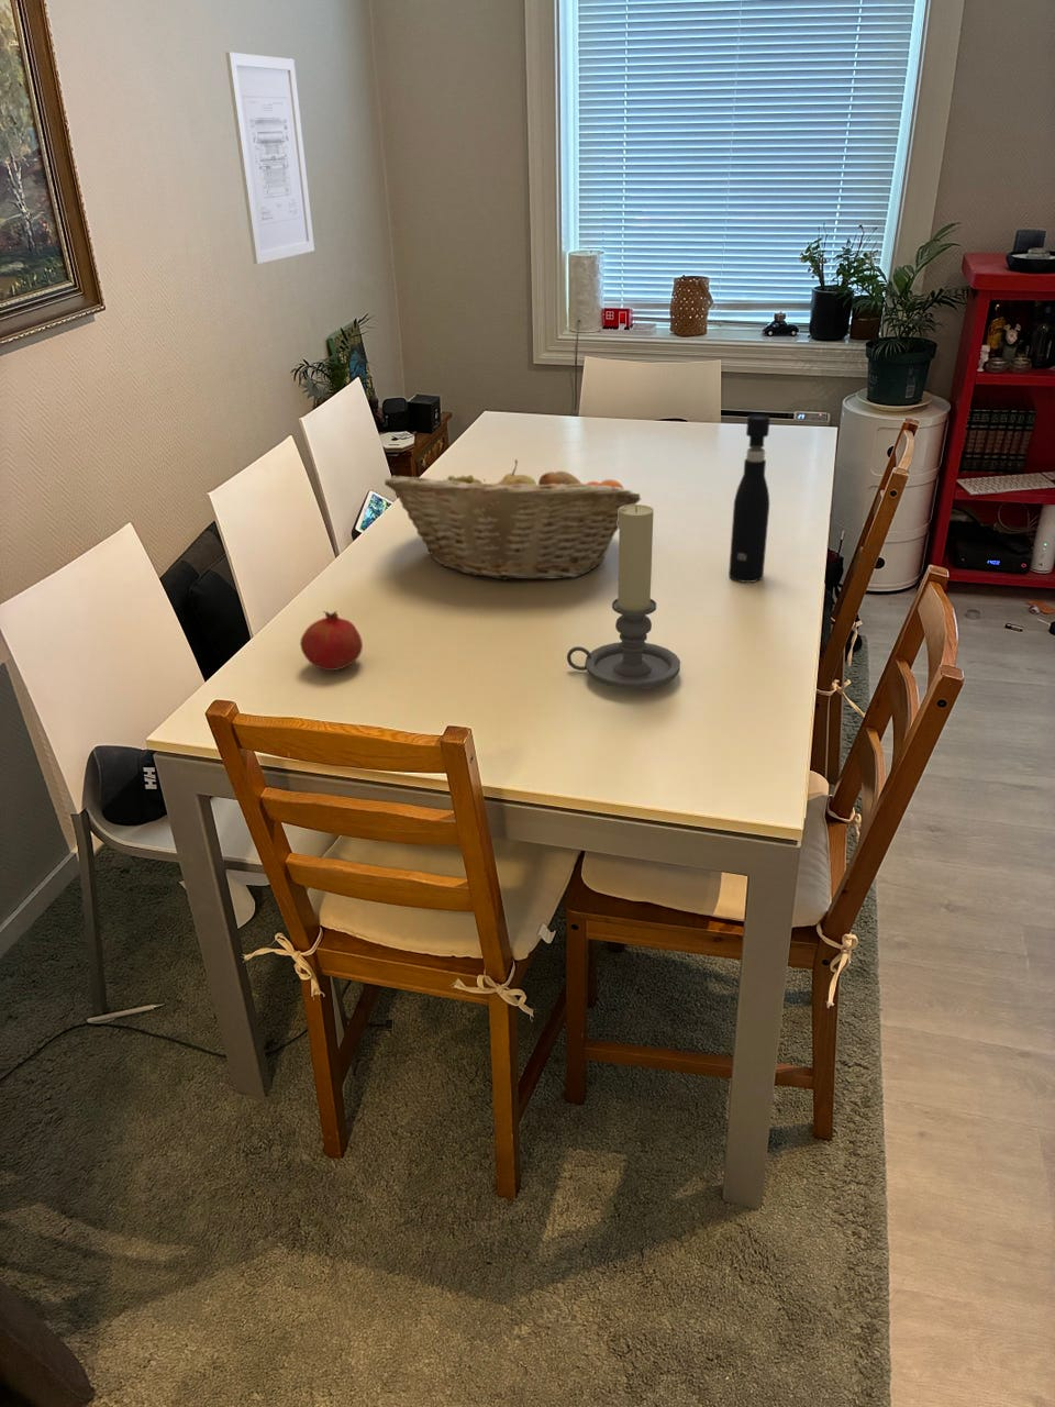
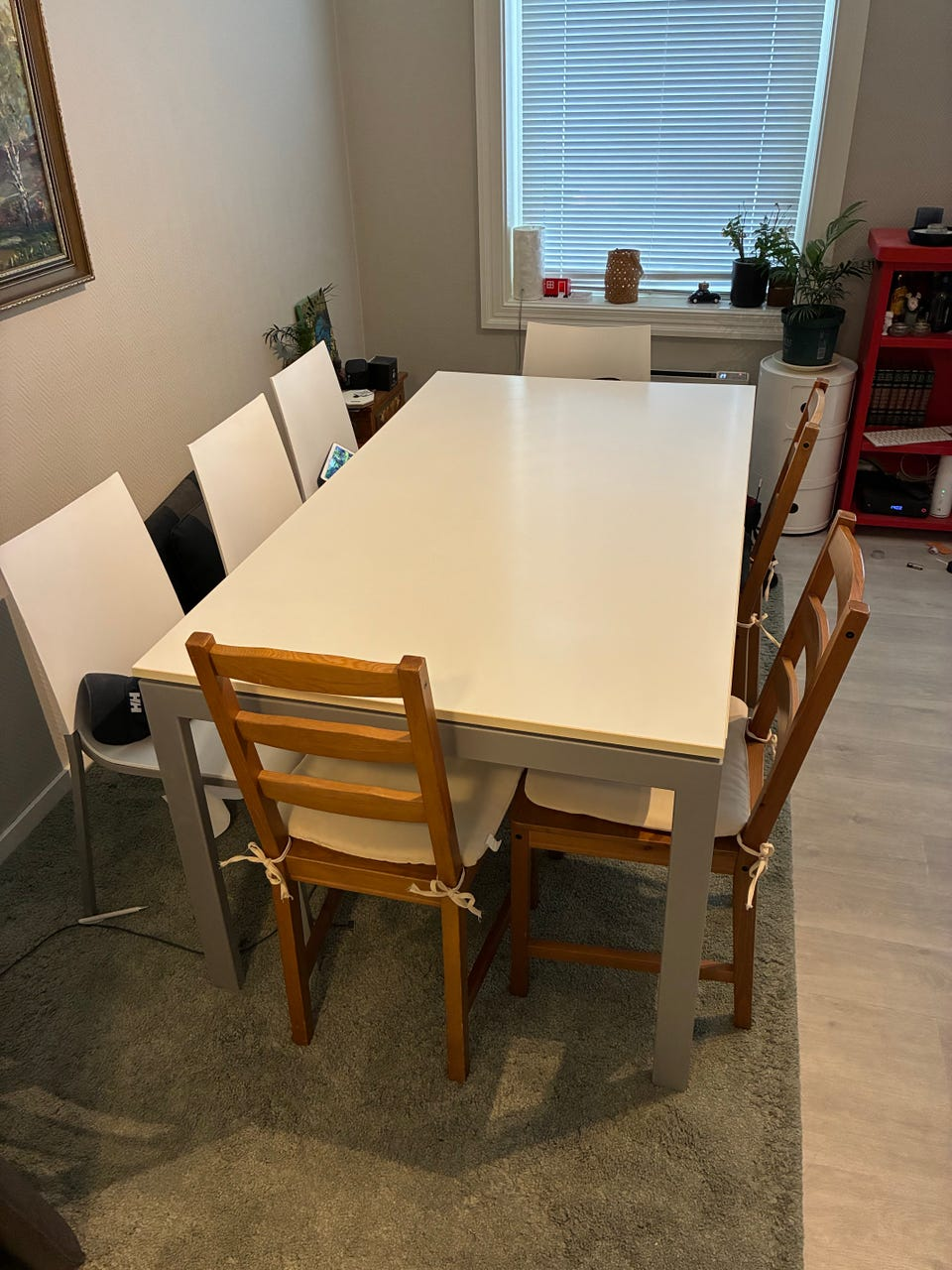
- pepper grinder [727,413,771,584]
- candle holder [566,503,682,690]
- fruit [300,610,363,671]
- wall art [224,52,316,265]
- fruit basket [383,459,642,582]
